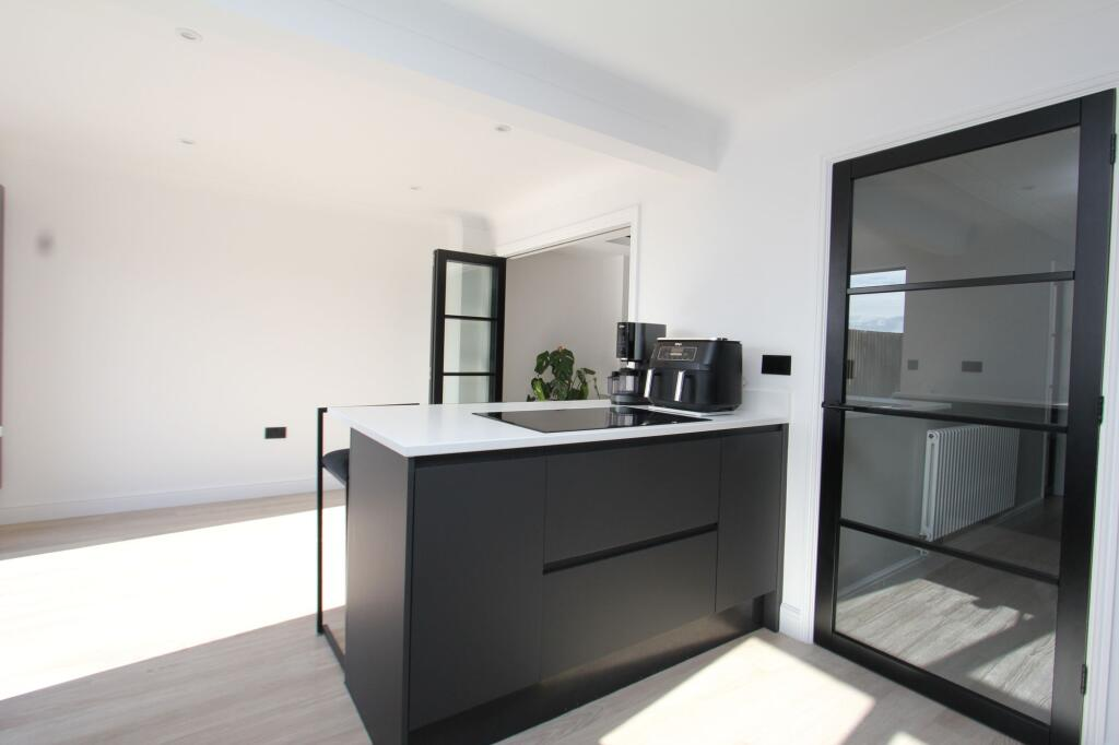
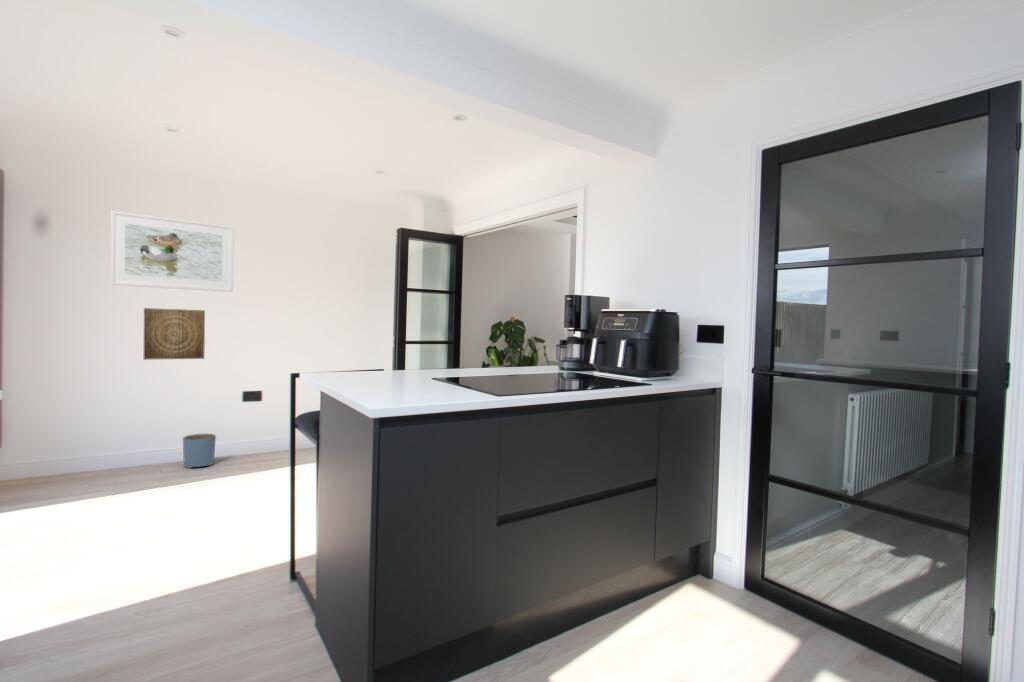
+ planter [182,433,217,470]
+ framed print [109,209,235,293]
+ wall art [143,307,206,361]
